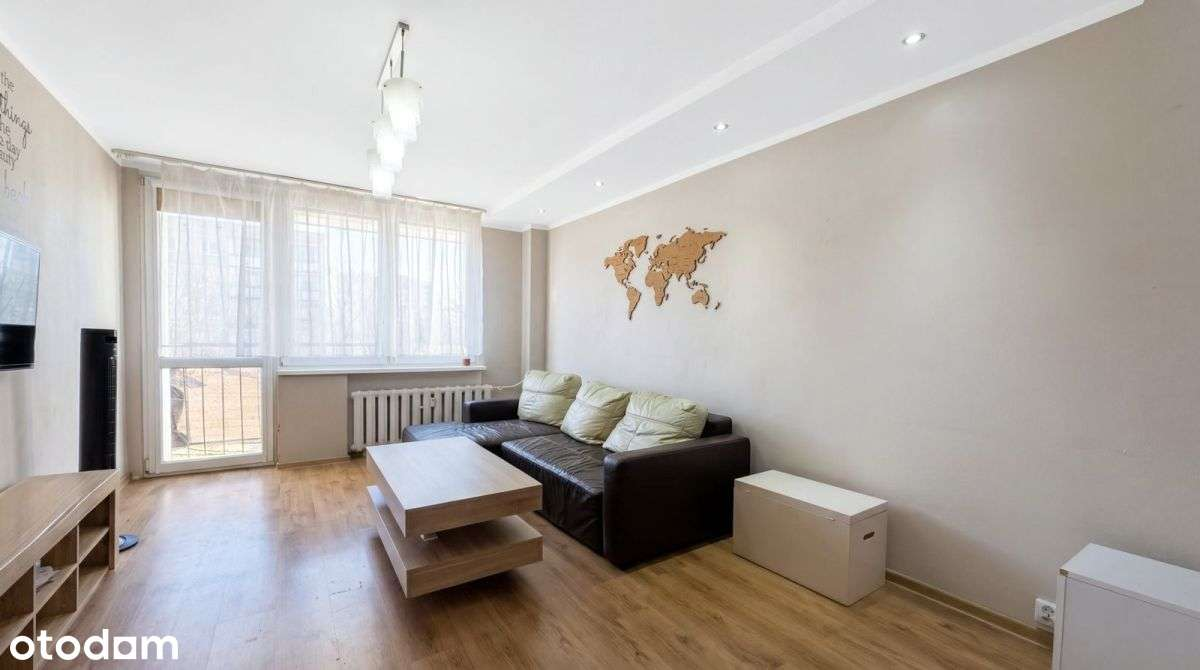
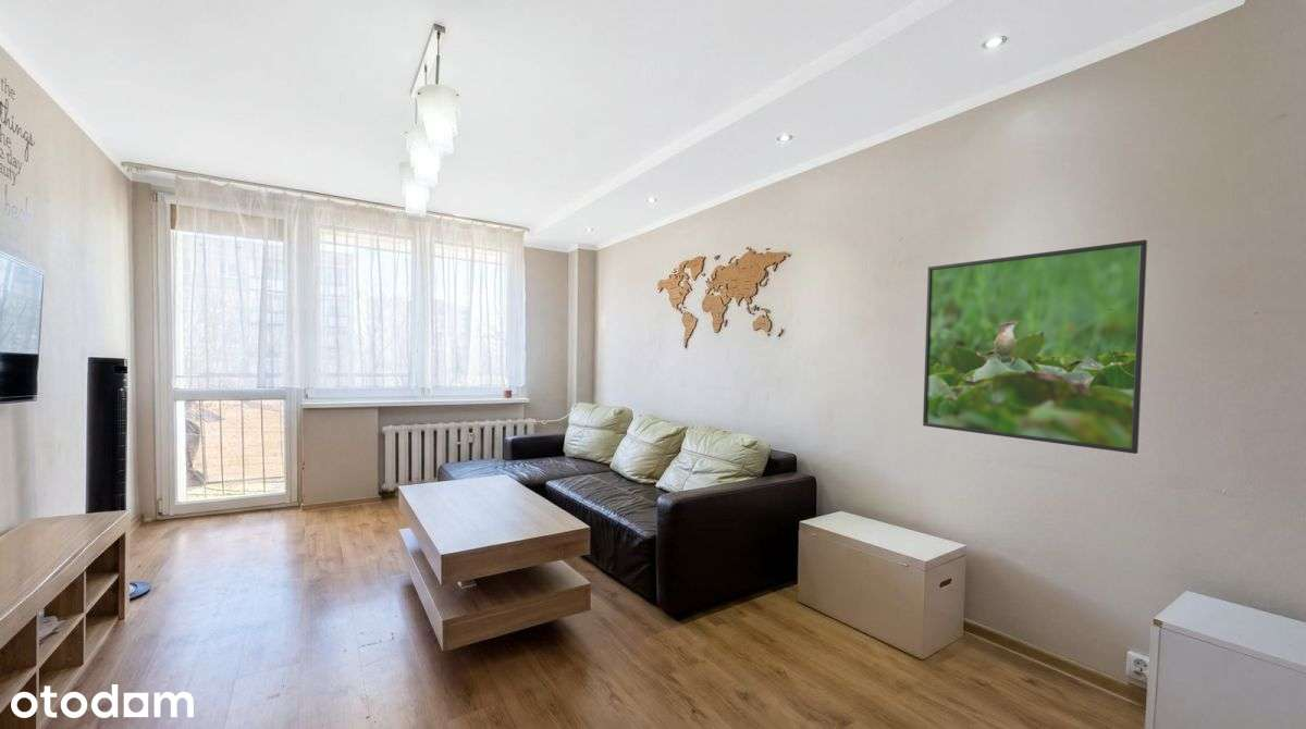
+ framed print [922,239,1148,455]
